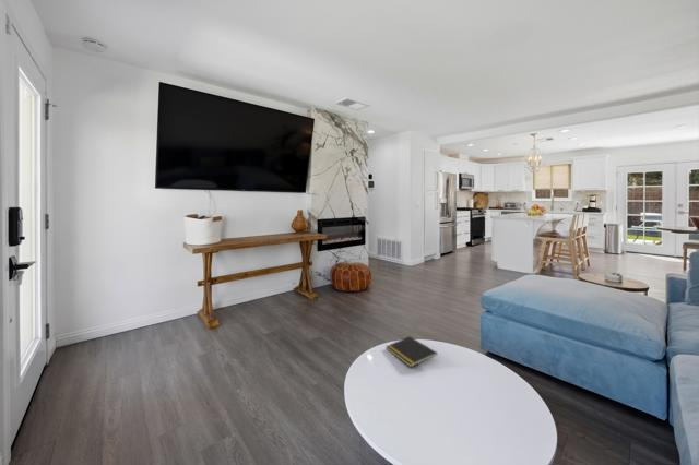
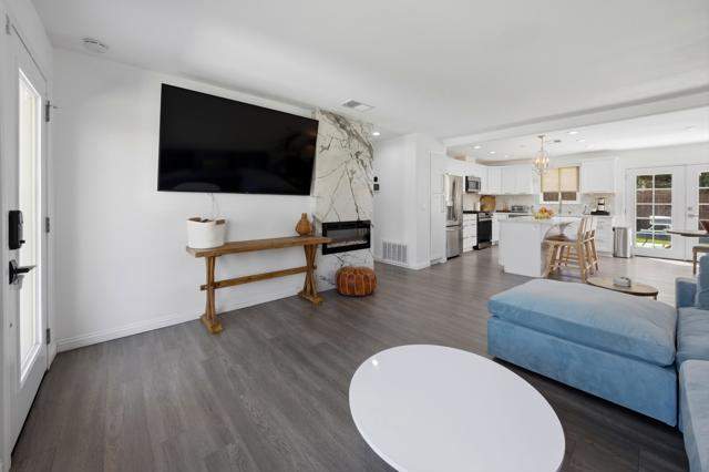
- notepad [384,335,438,368]
